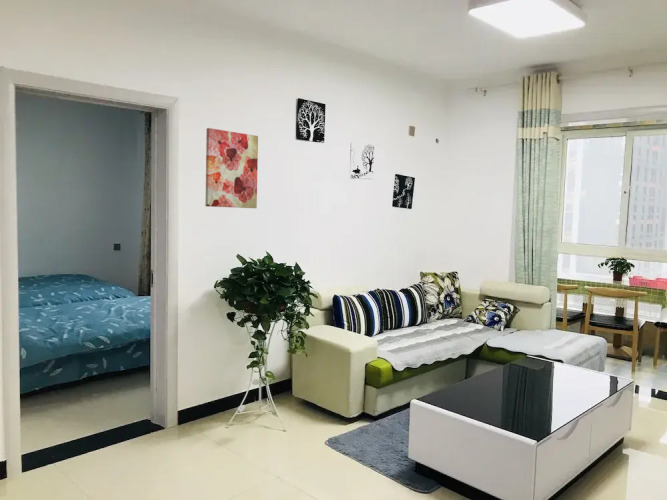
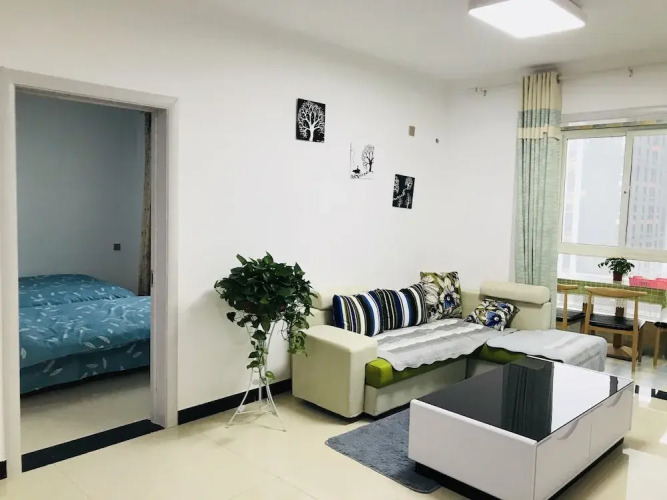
- wall art [204,127,259,209]
